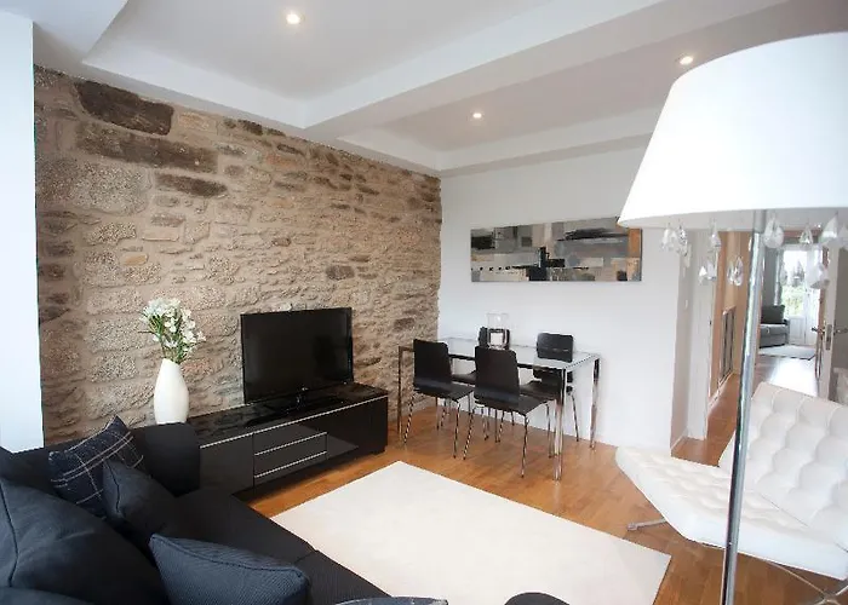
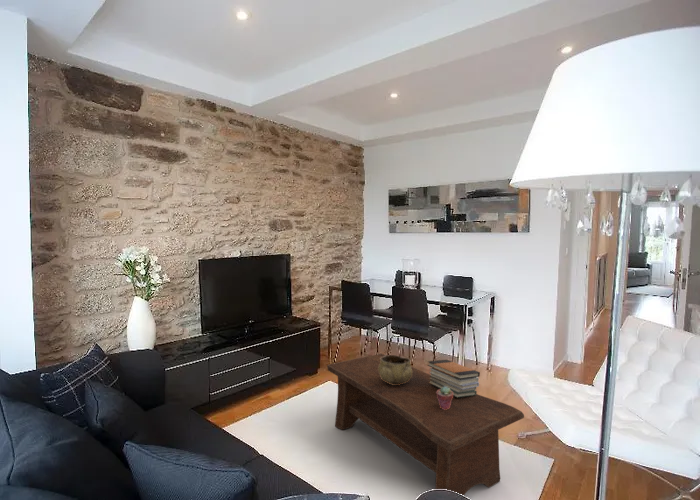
+ decorative bowl [378,354,412,385]
+ book stack [426,359,481,398]
+ potted succulent [436,386,453,410]
+ coffee table [326,353,525,496]
